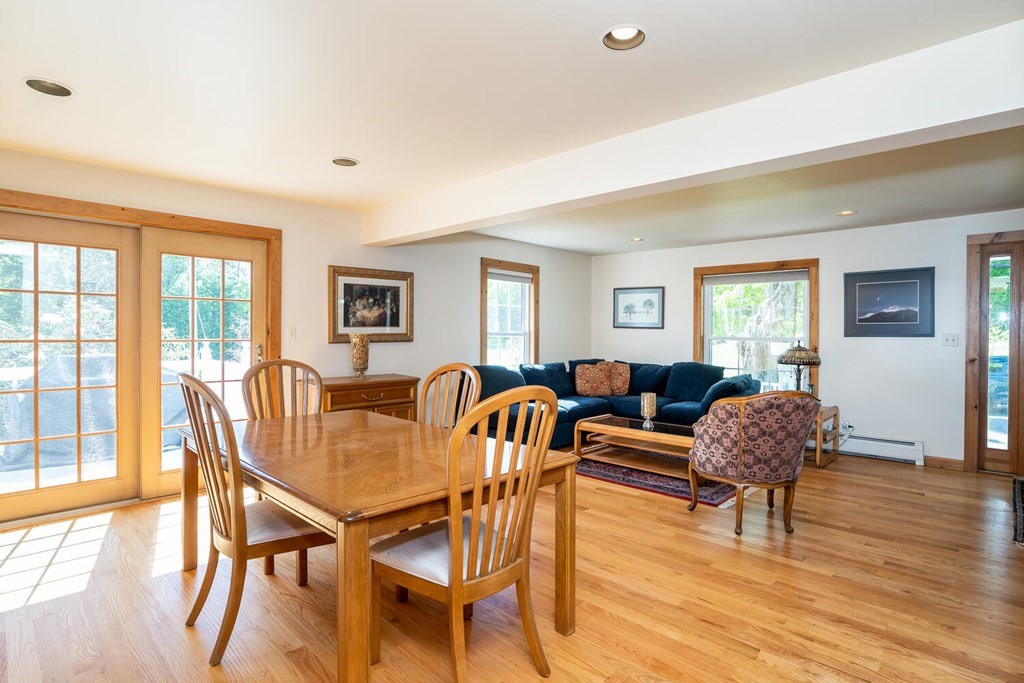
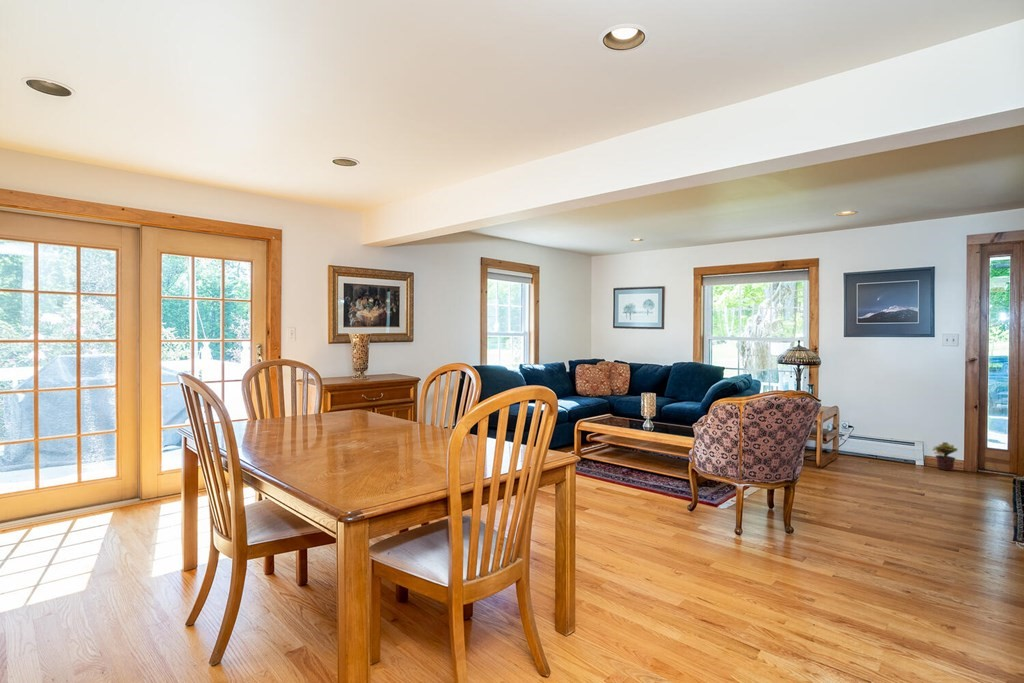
+ potted plant [931,441,959,472]
